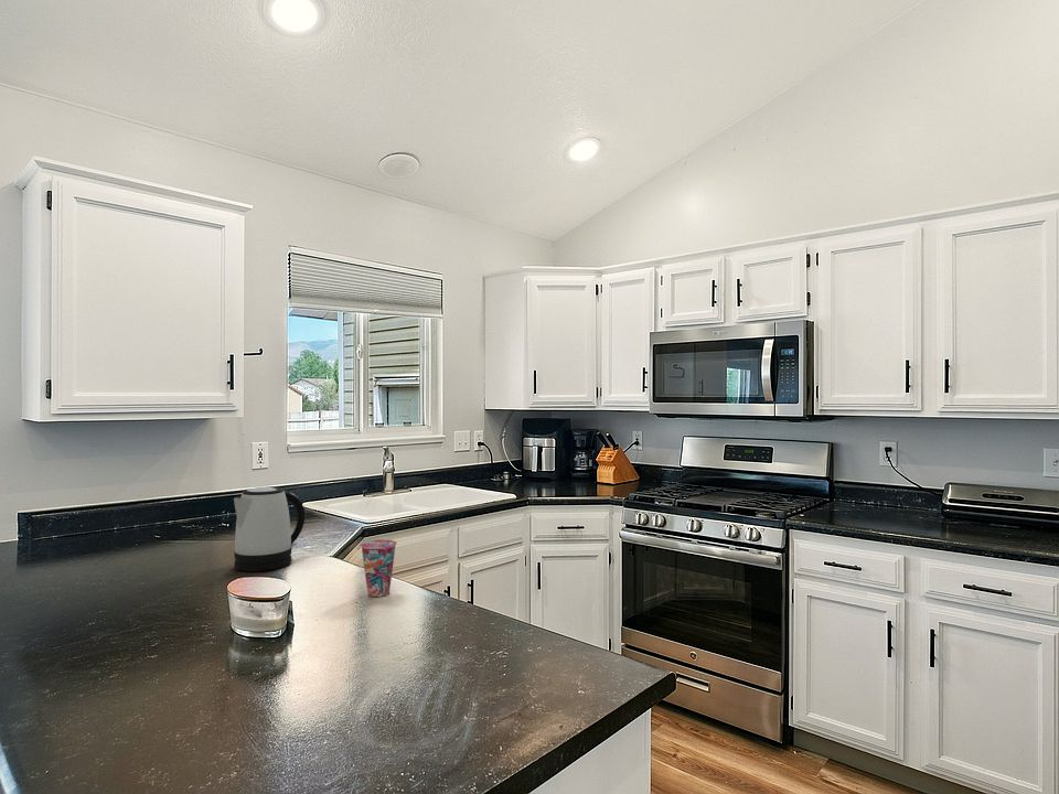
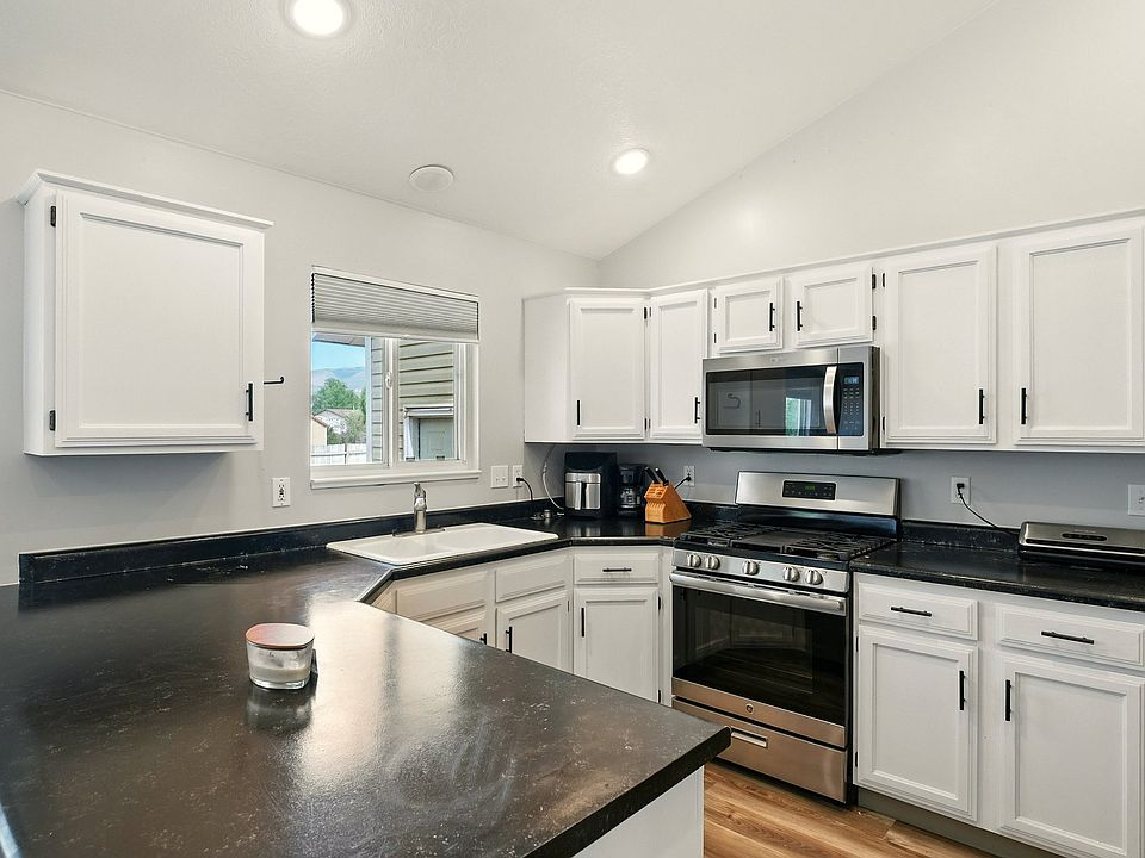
- cup [360,538,397,598]
- kettle [233,485,306,572]
